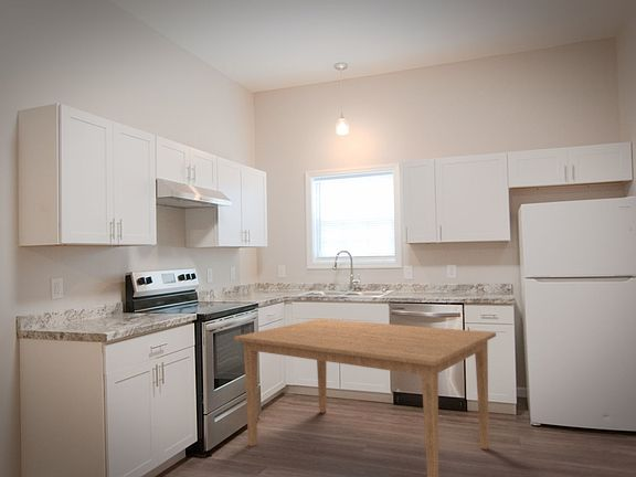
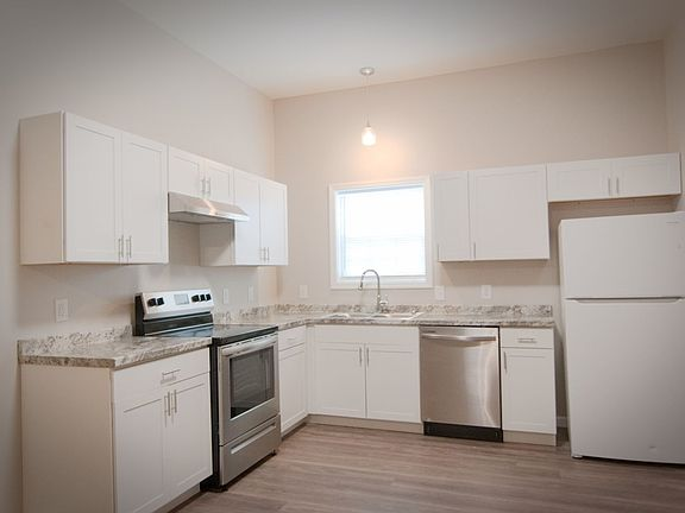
- dining table [233,318,497,477]
